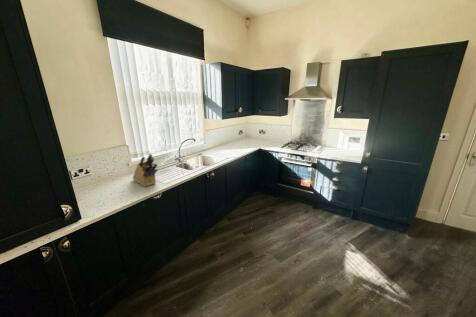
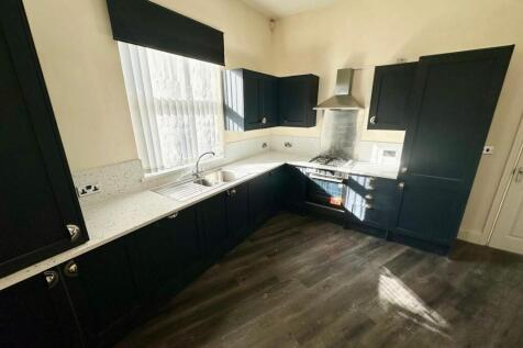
- knife block [132,153,159,187]
